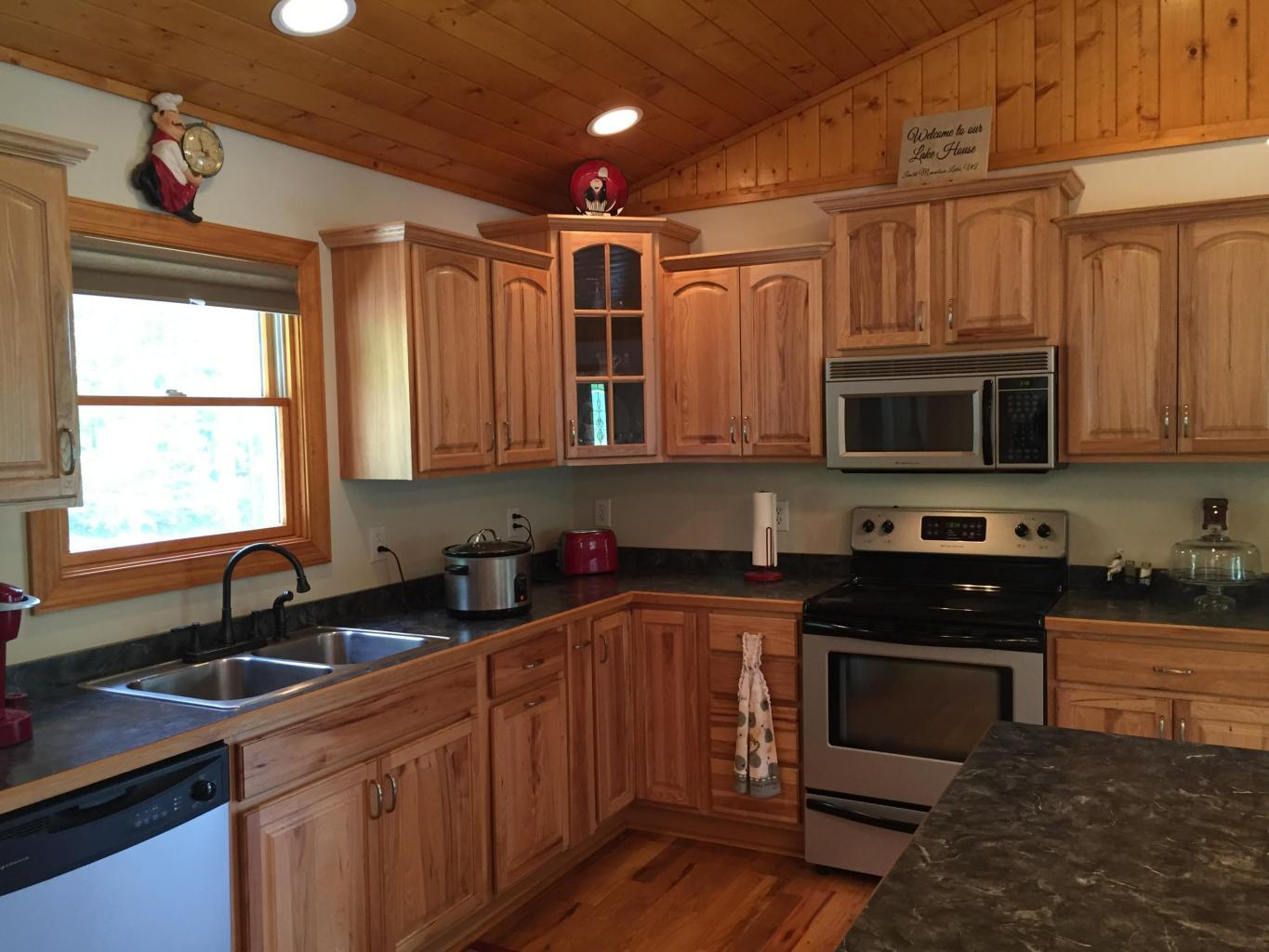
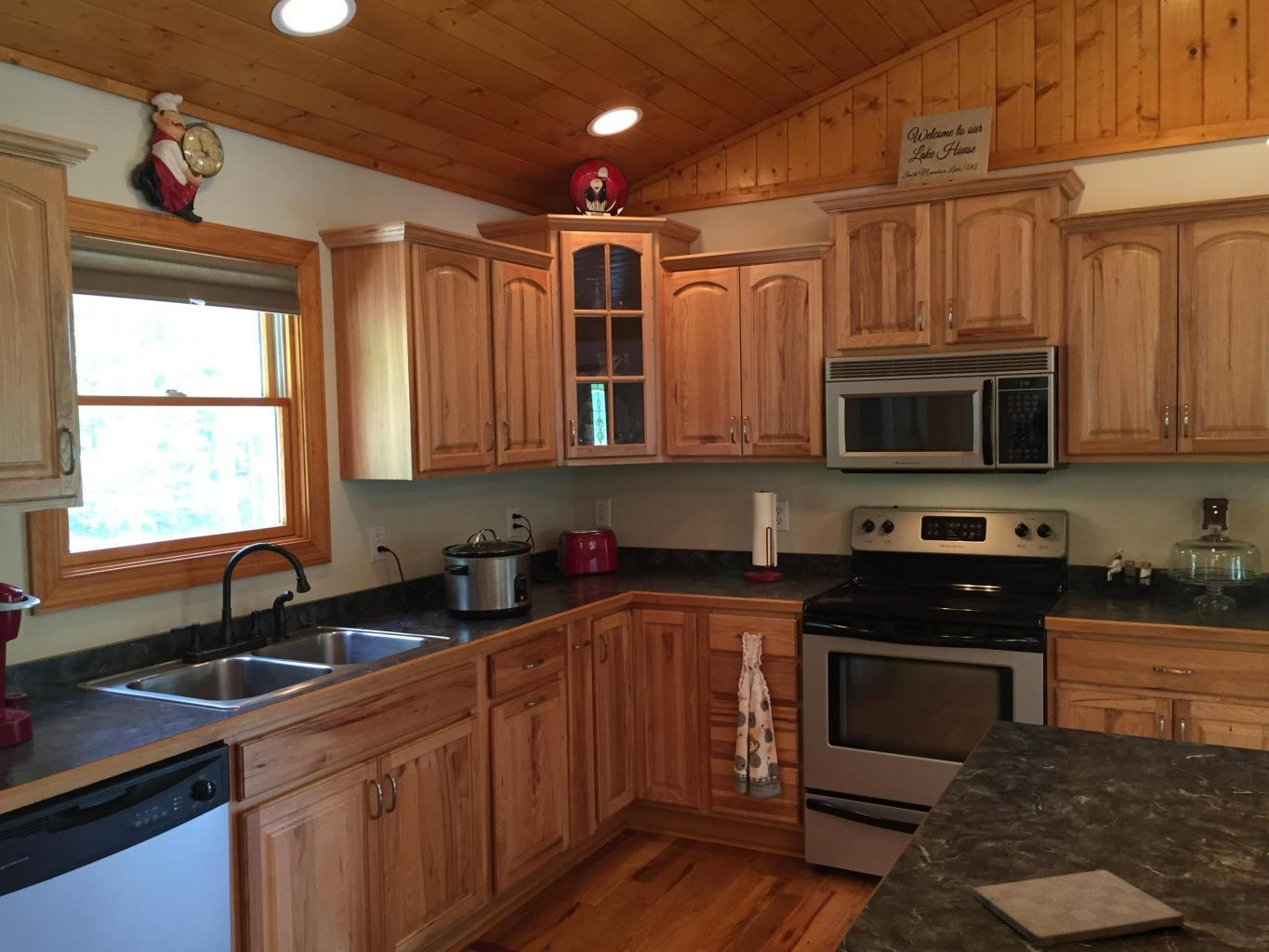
+ cutting board [972,869,1185,948]
